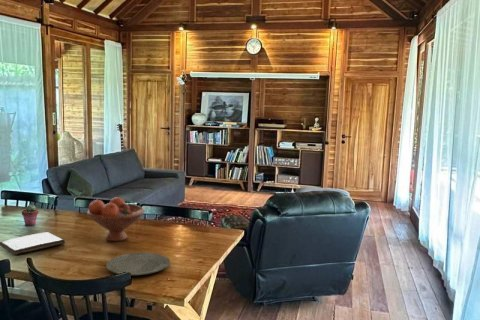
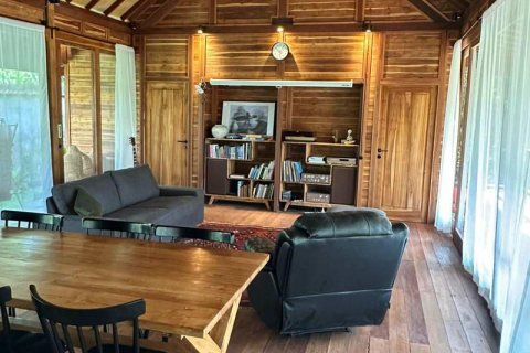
- book [0,231,66,256]
- fruit bowl [86,196,146,242]
- potted succulent [21,204,39,226]
- plate [105,252,171,276]
